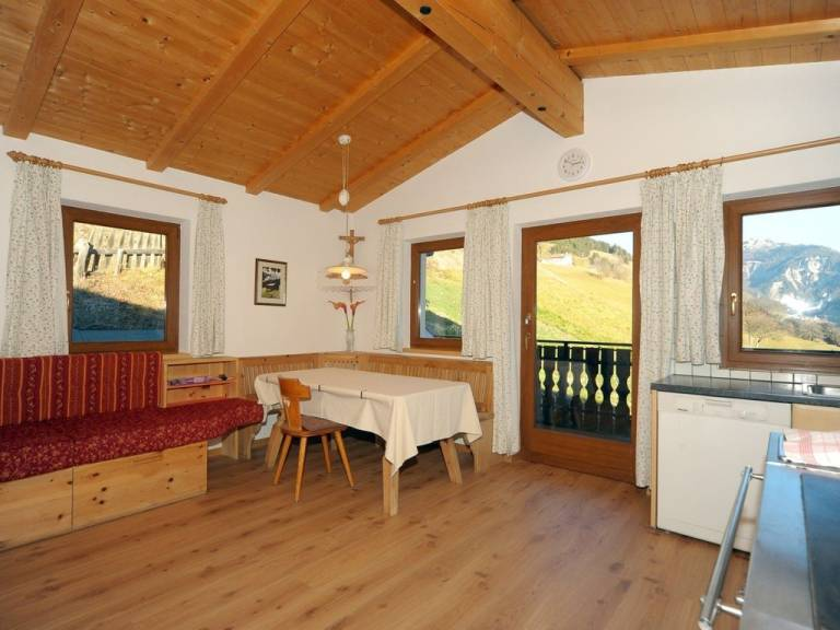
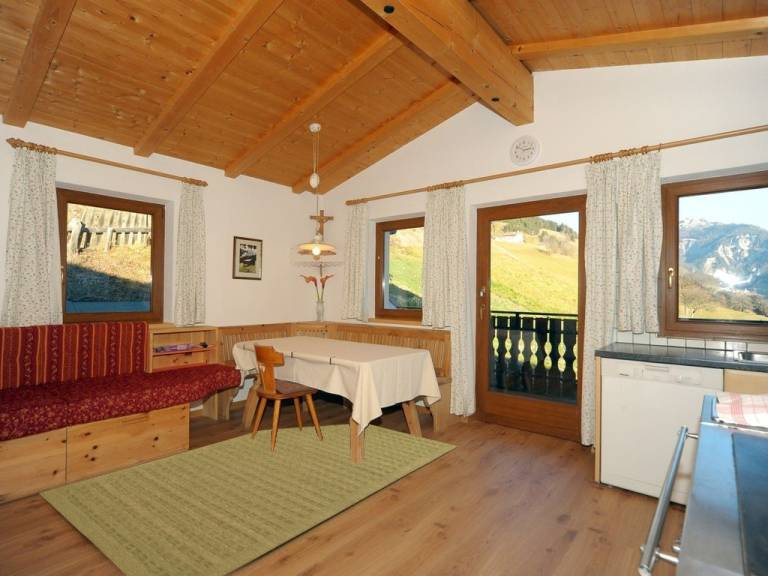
+ rug [38,423,458,576]
